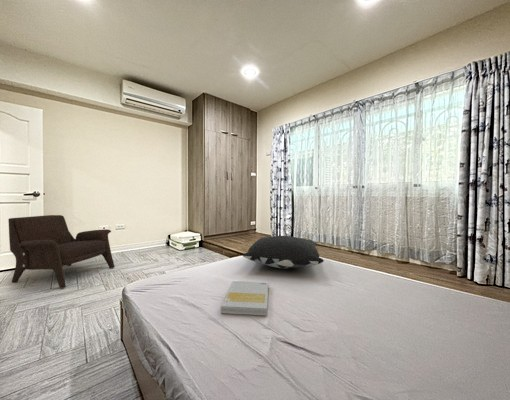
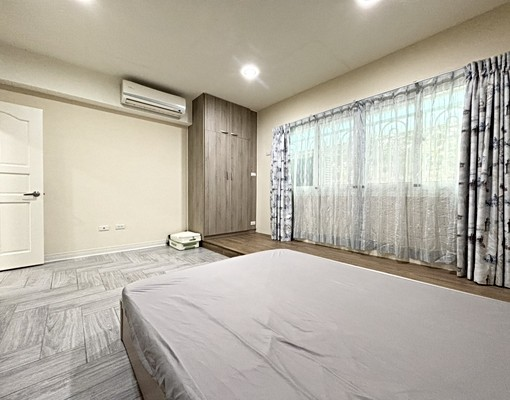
- book [220,280,269,317]
- armchair [7,214,116,289]
- pillow [242,235,325,270]
